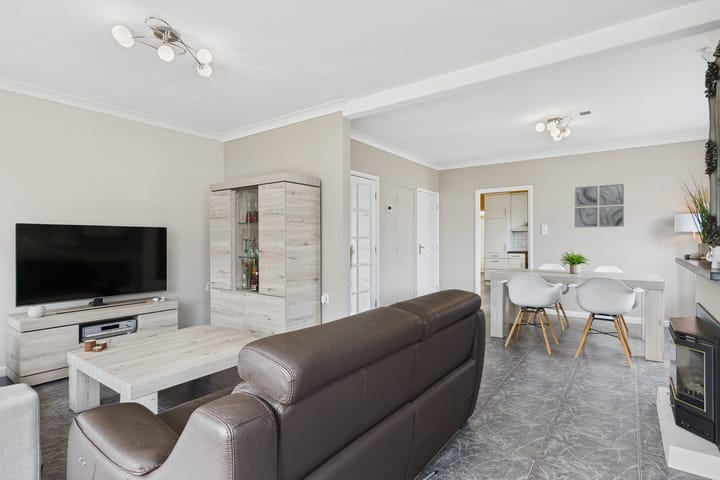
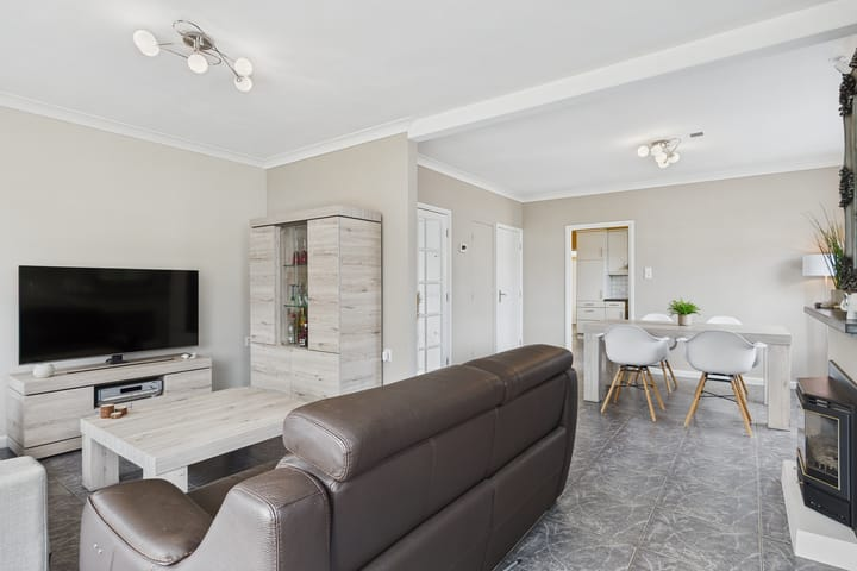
- wall art [574,183,625,228]
